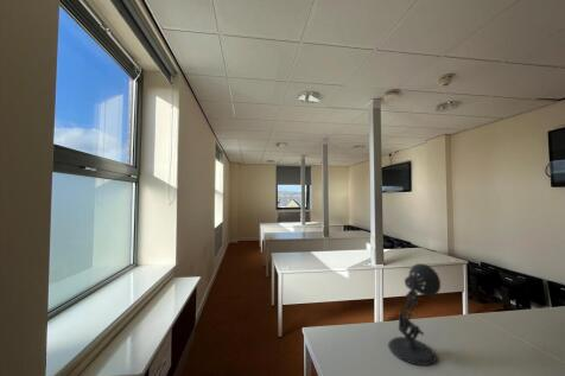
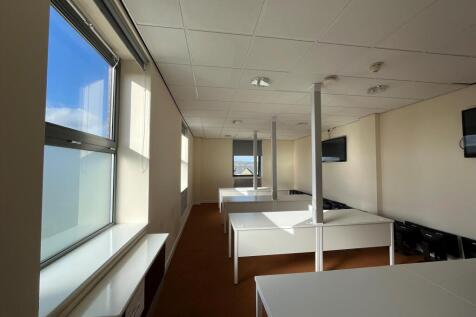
- desk lamp [387,262,442,367]
